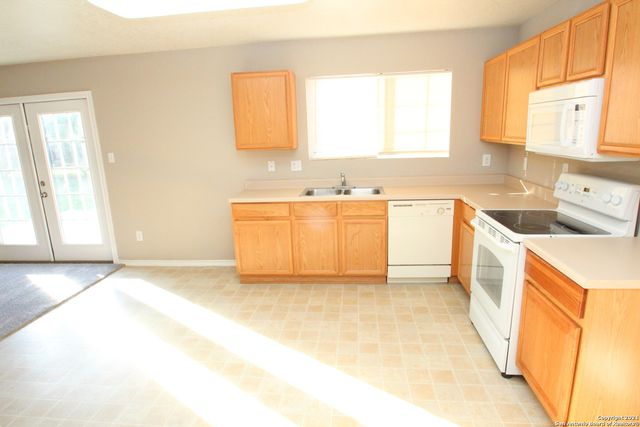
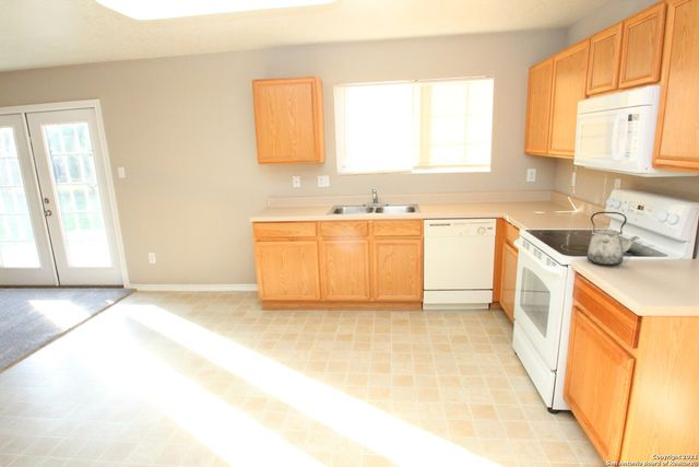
+ kettle [585,211,640,267]
